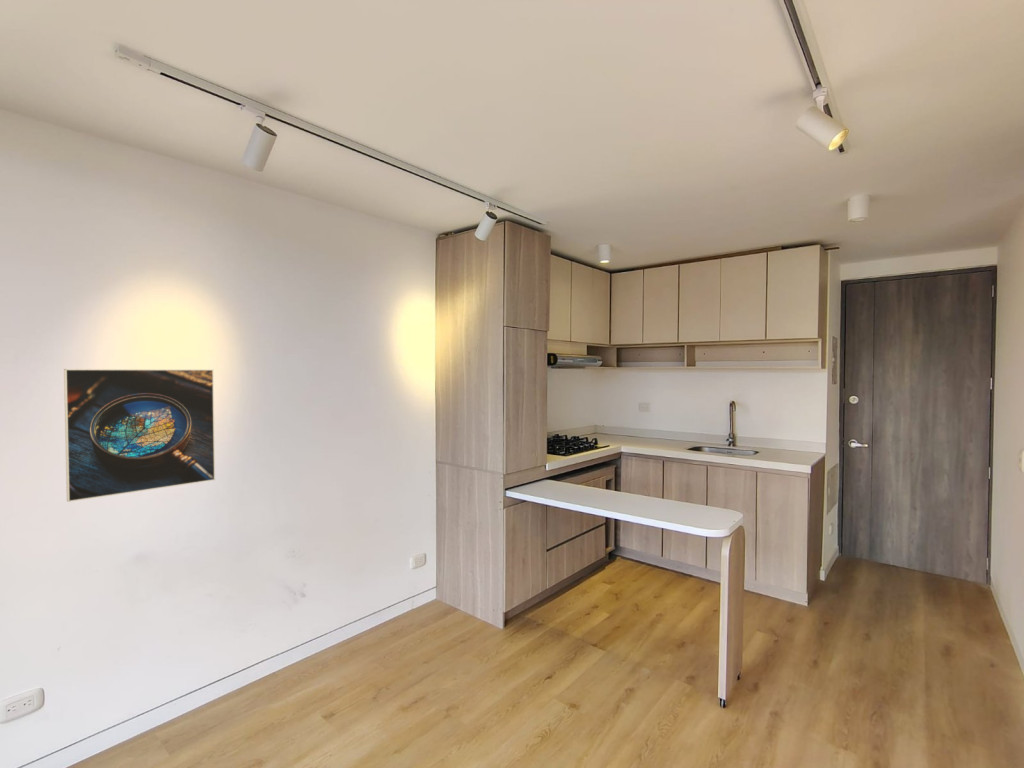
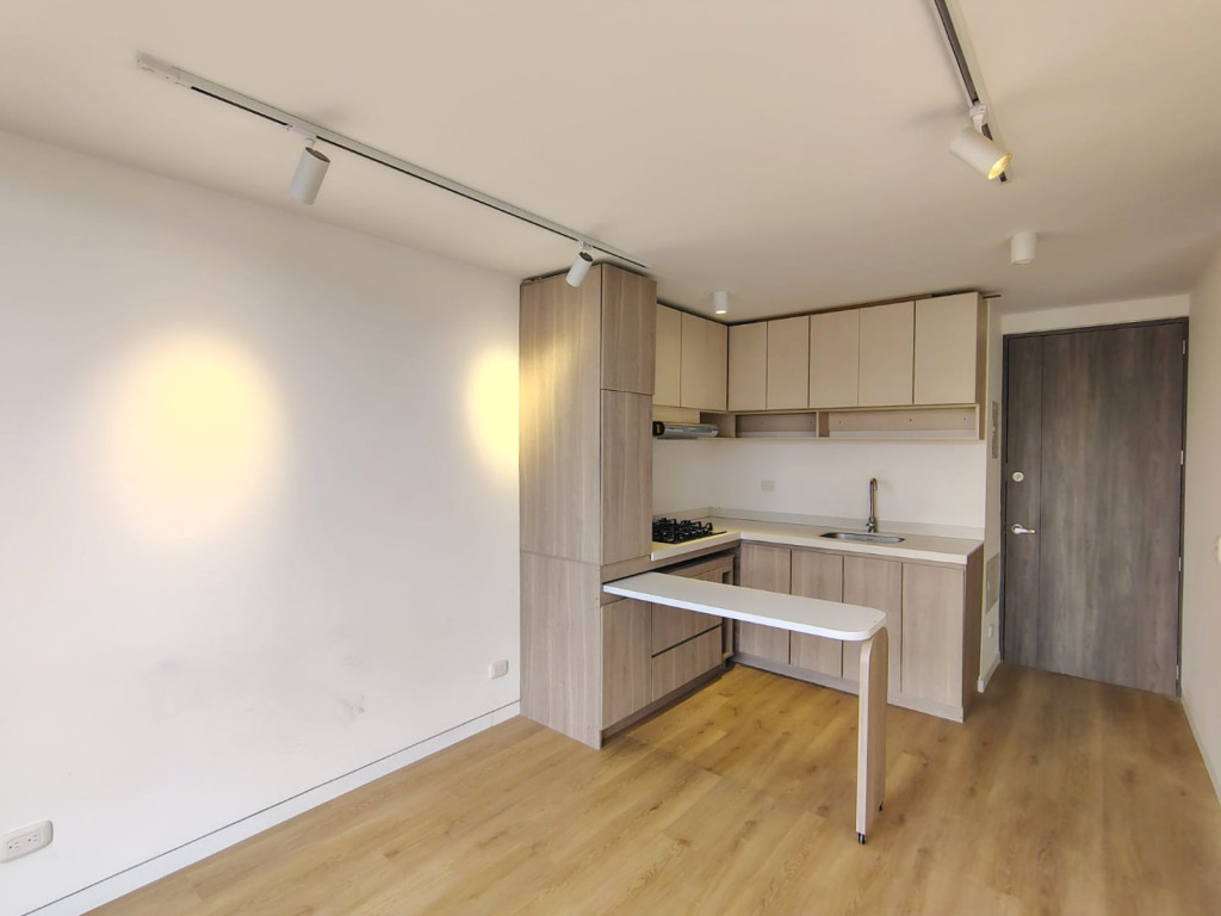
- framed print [63,368,216,503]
